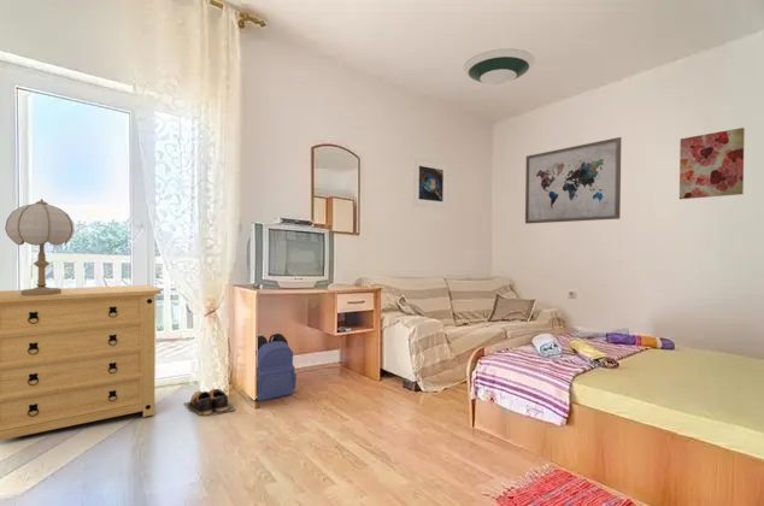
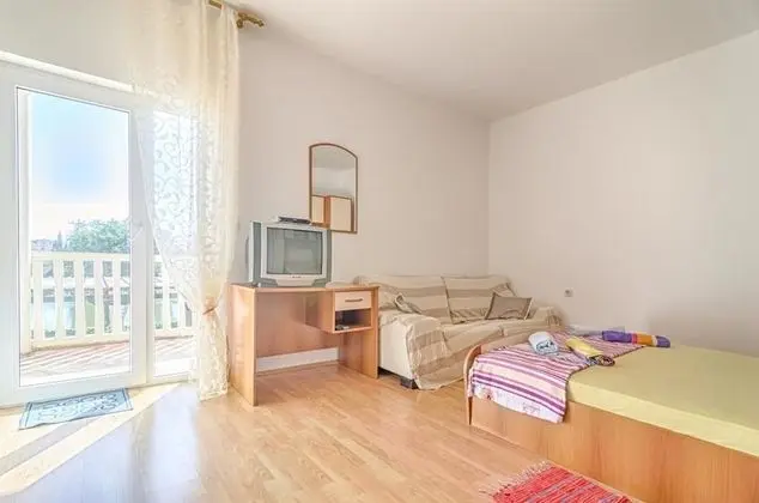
- wall art [524,136,623,225]
- shoes [183,388,236,418]
- backpack [255,333,298,402]
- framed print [411,155,449,211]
- table lamp [4,198,76,295]
- dresser [0,284,163,441]
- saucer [463,48,536,87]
- wall art [678,126,746,200]
